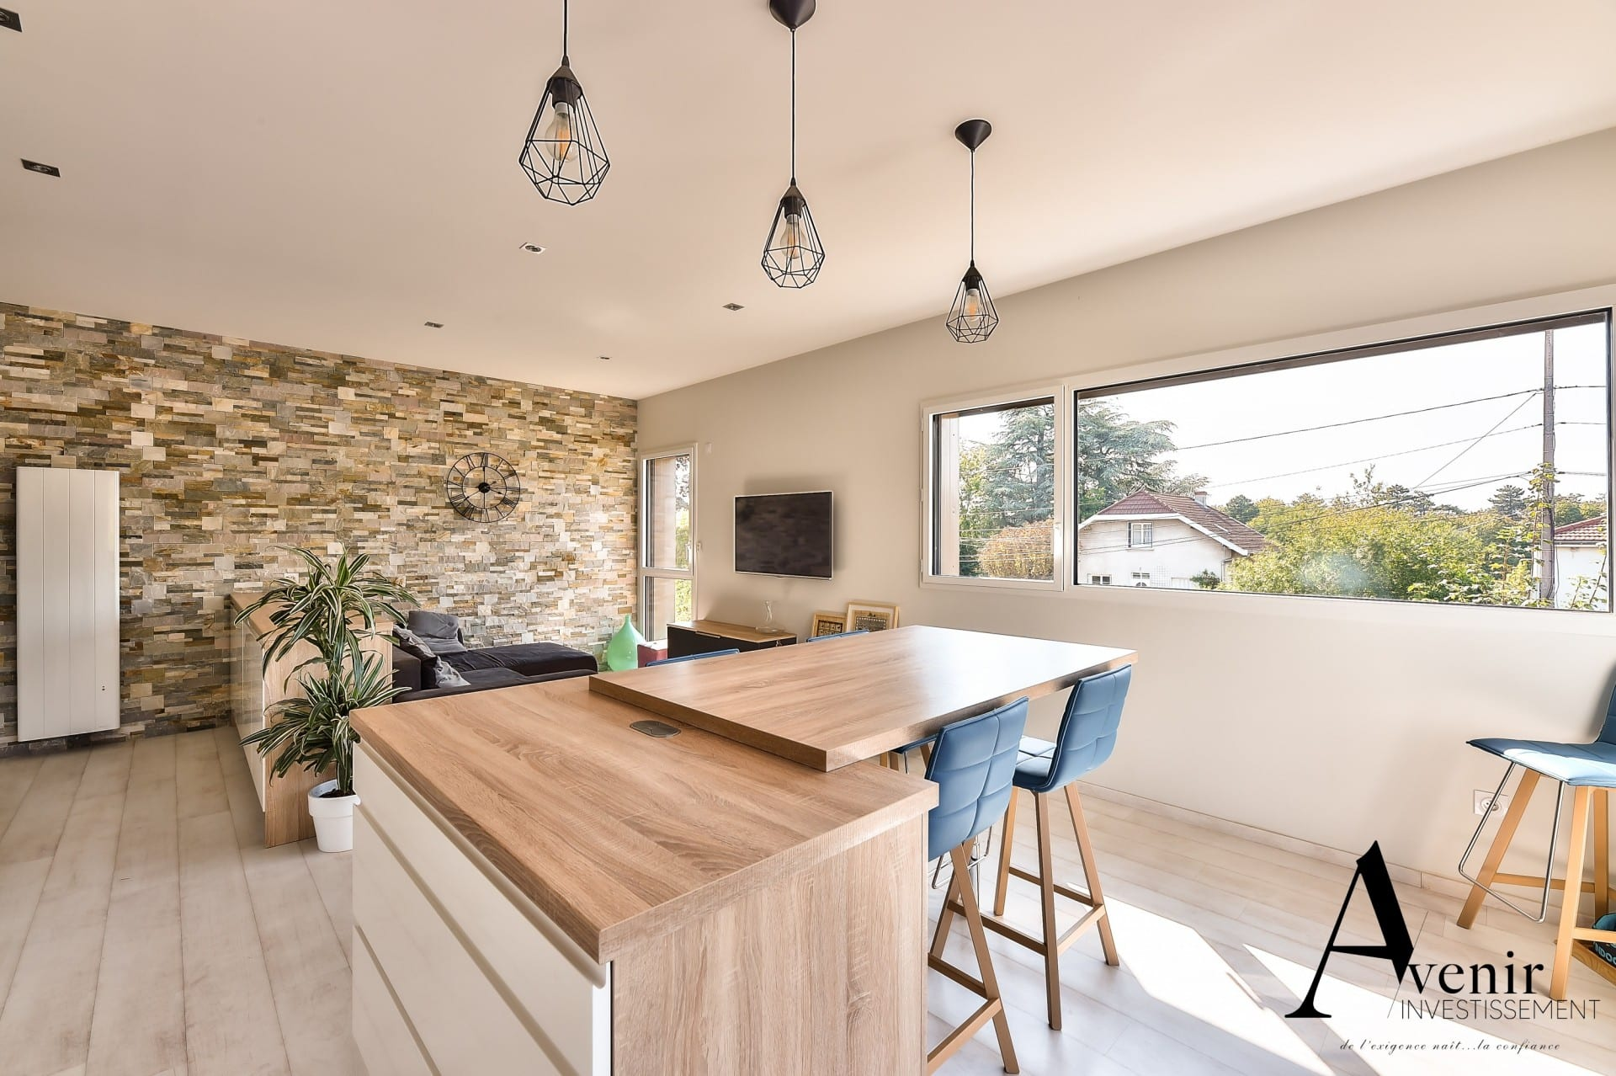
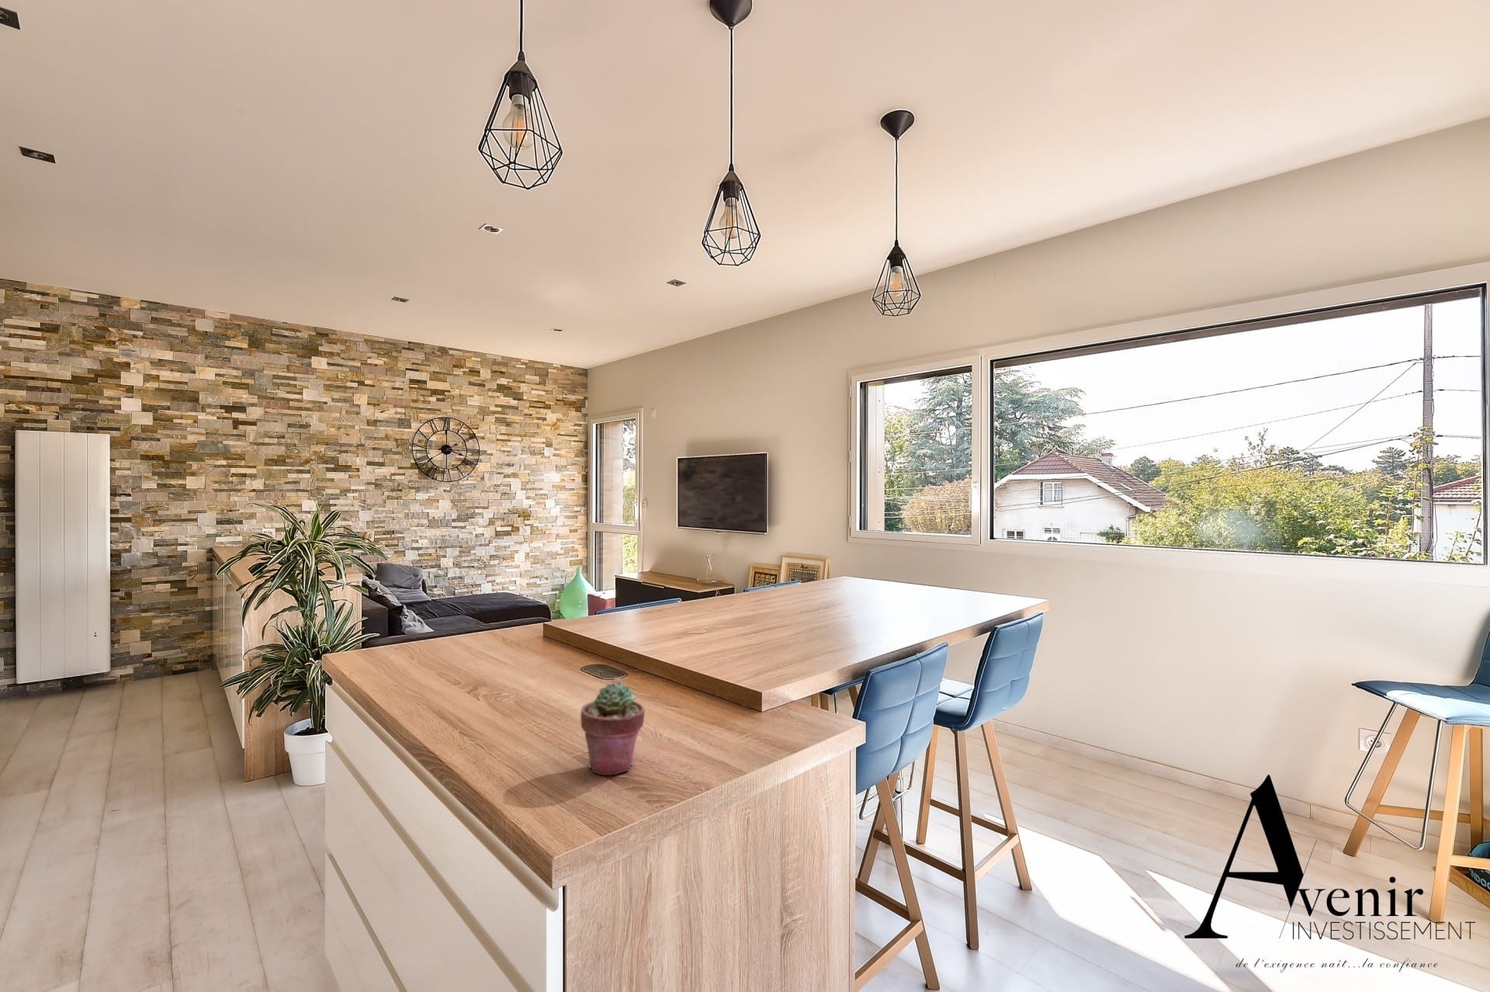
+ potted succulent [580,681,645,776]
